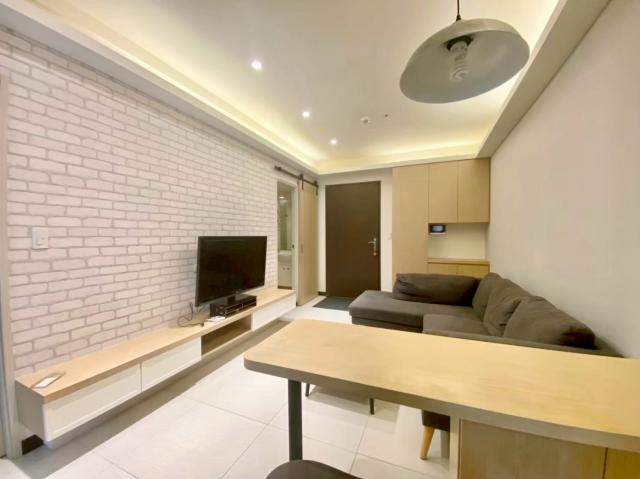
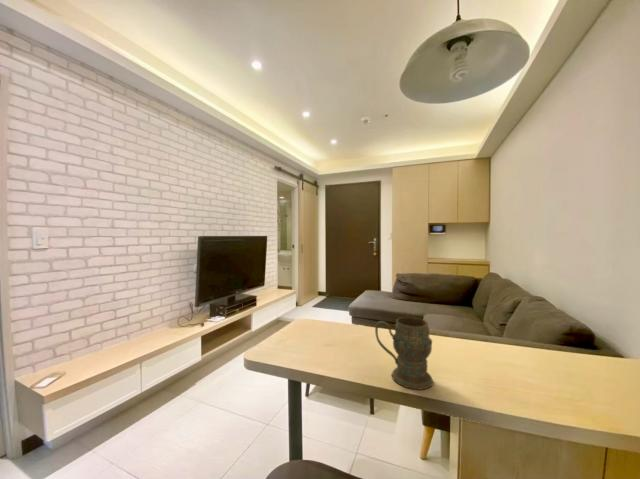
+ mug [374,316,434,391]
